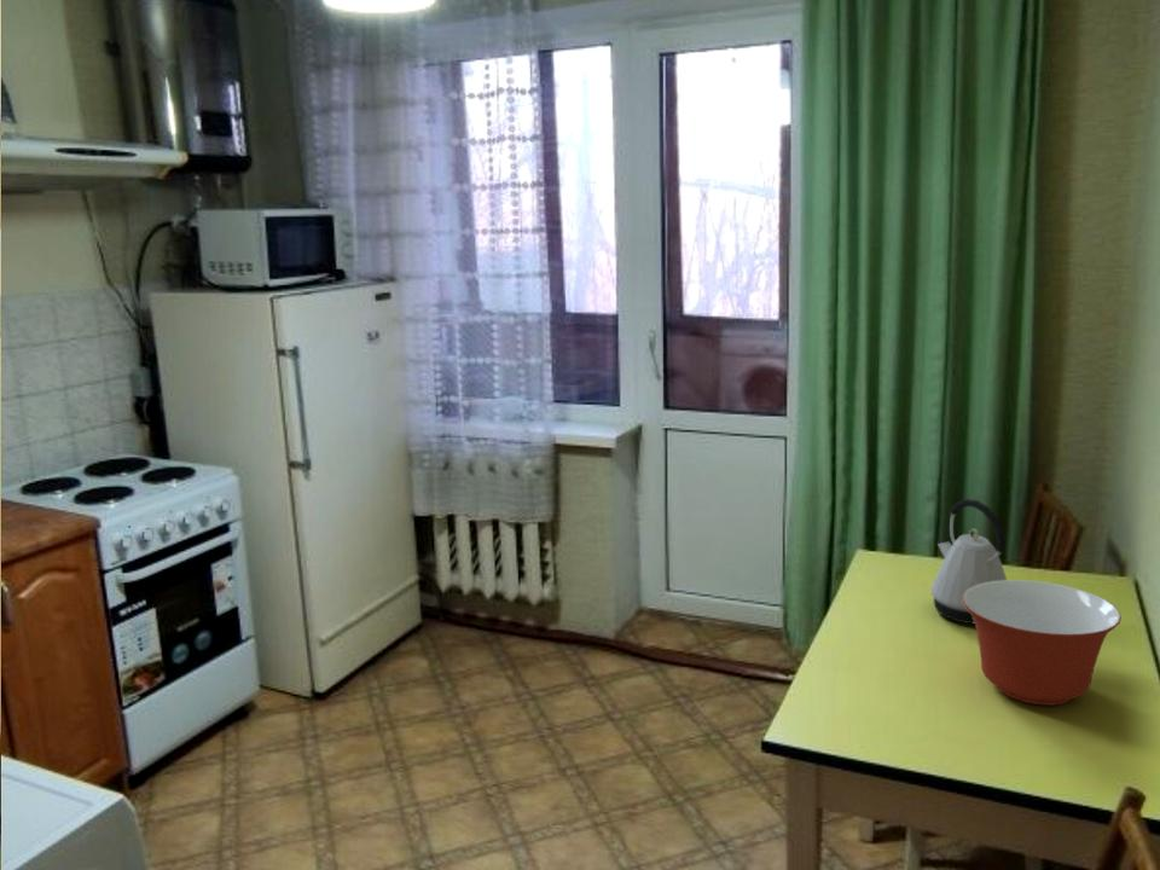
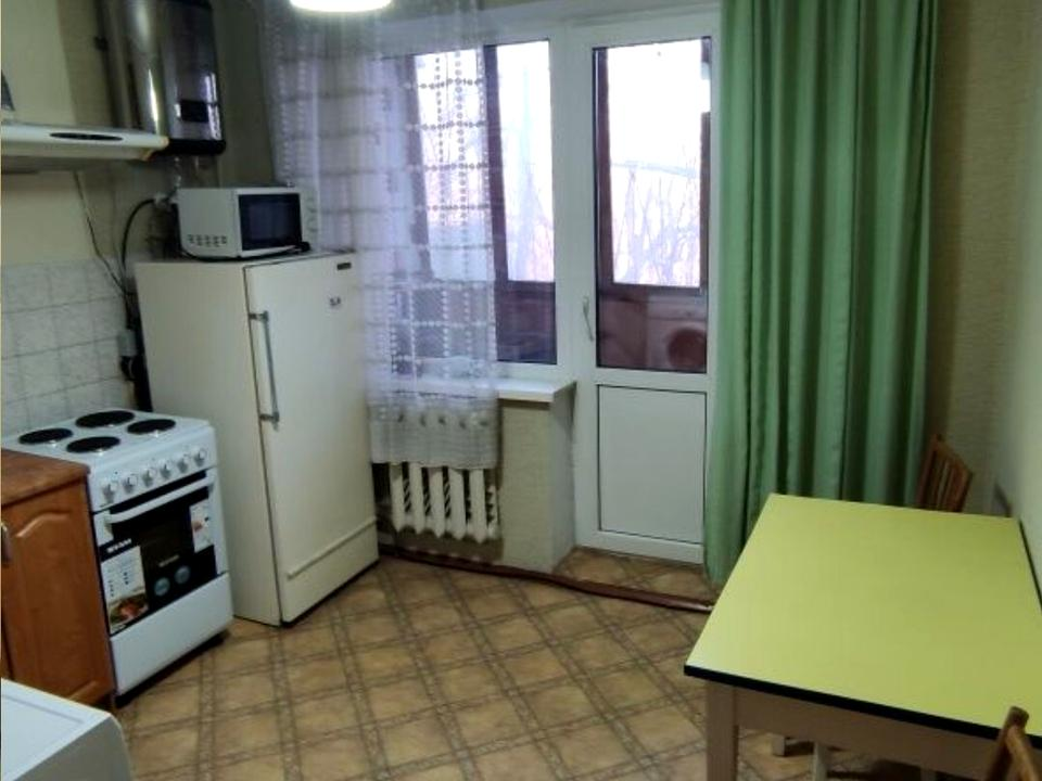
- kettle [930,498,1008,625]
- mixing bowl [963,579,1123,707]
